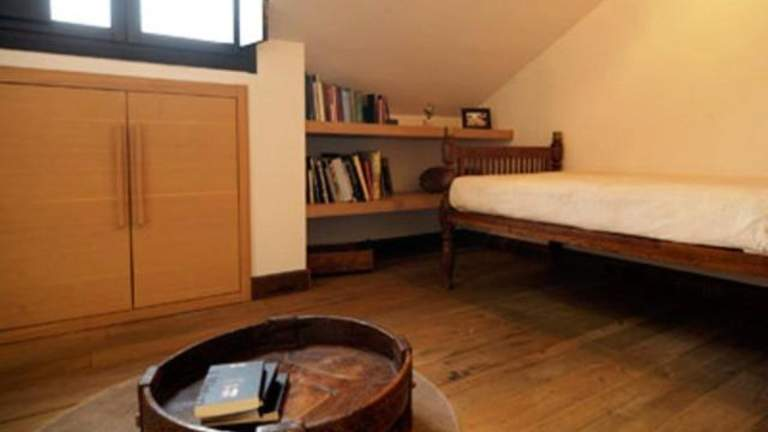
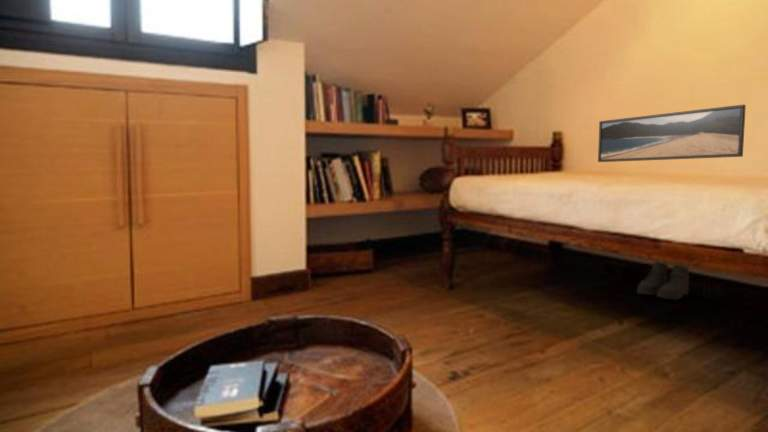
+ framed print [597,104,747,163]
+ boots [636,261,690,301]
